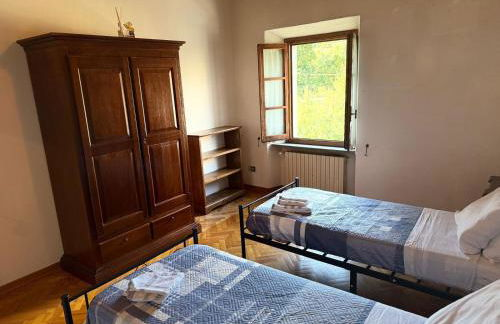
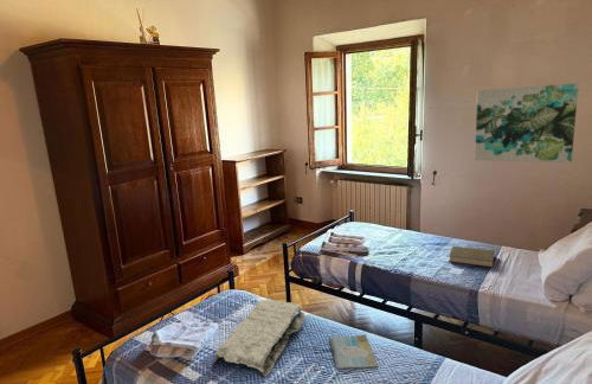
+ book [448,245,496,268]
+ book [328,333,379,371]
+ wall art [474,82,580,164]
+ stone plaque [212,299,307,378]
